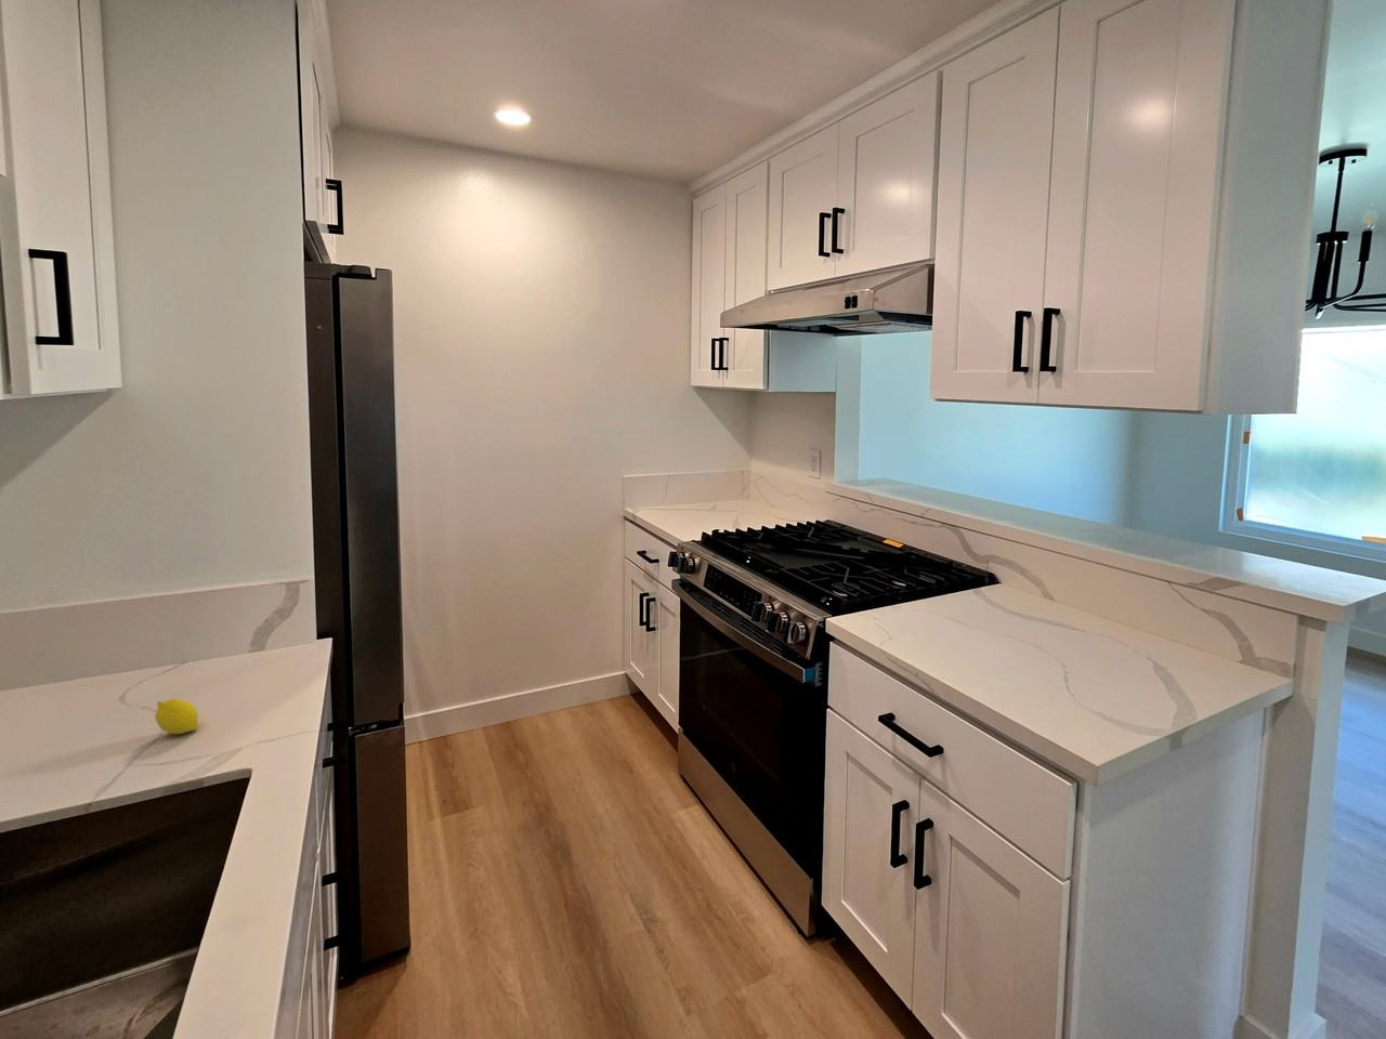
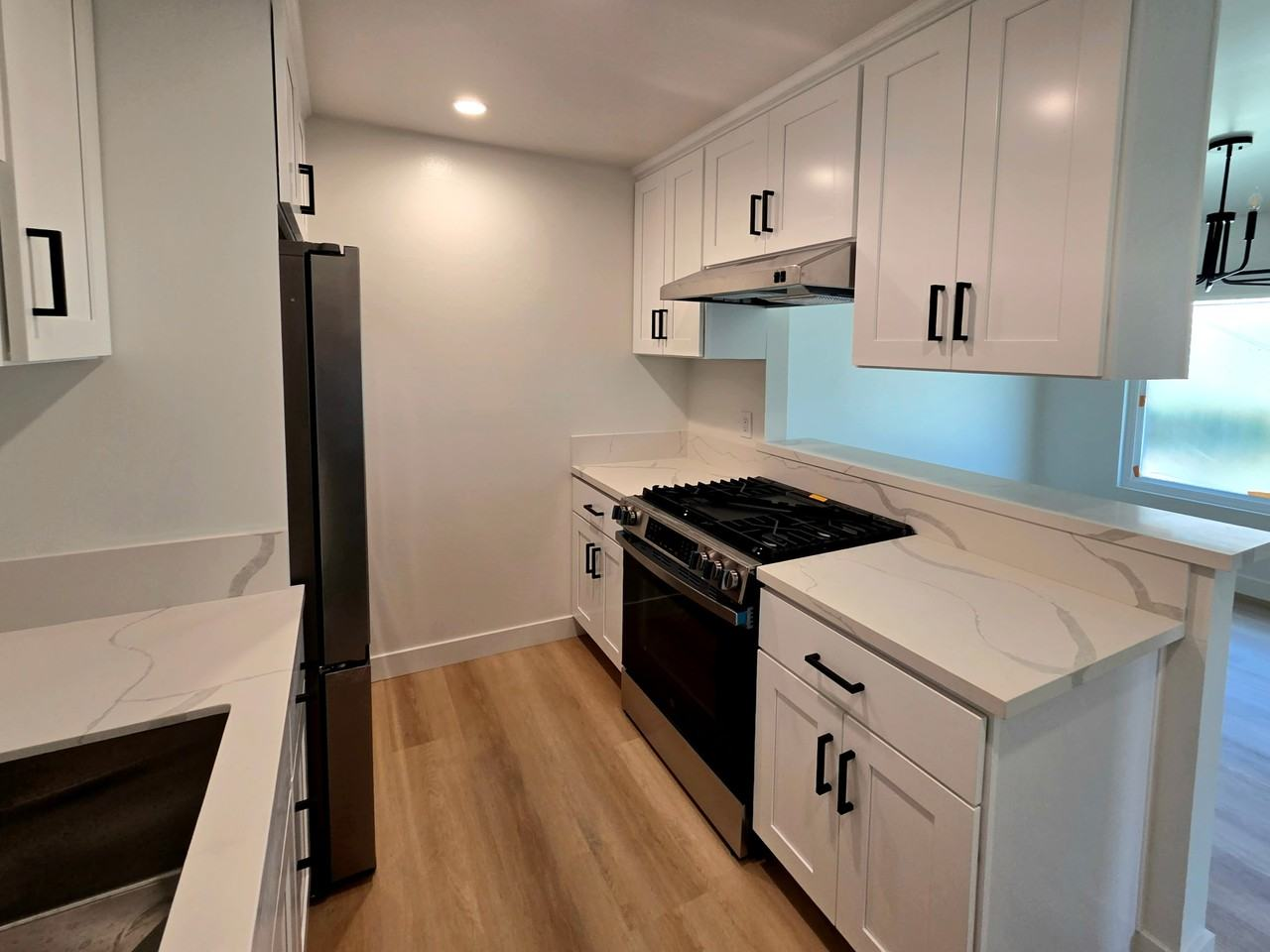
- fruit [154,698,201,735]
